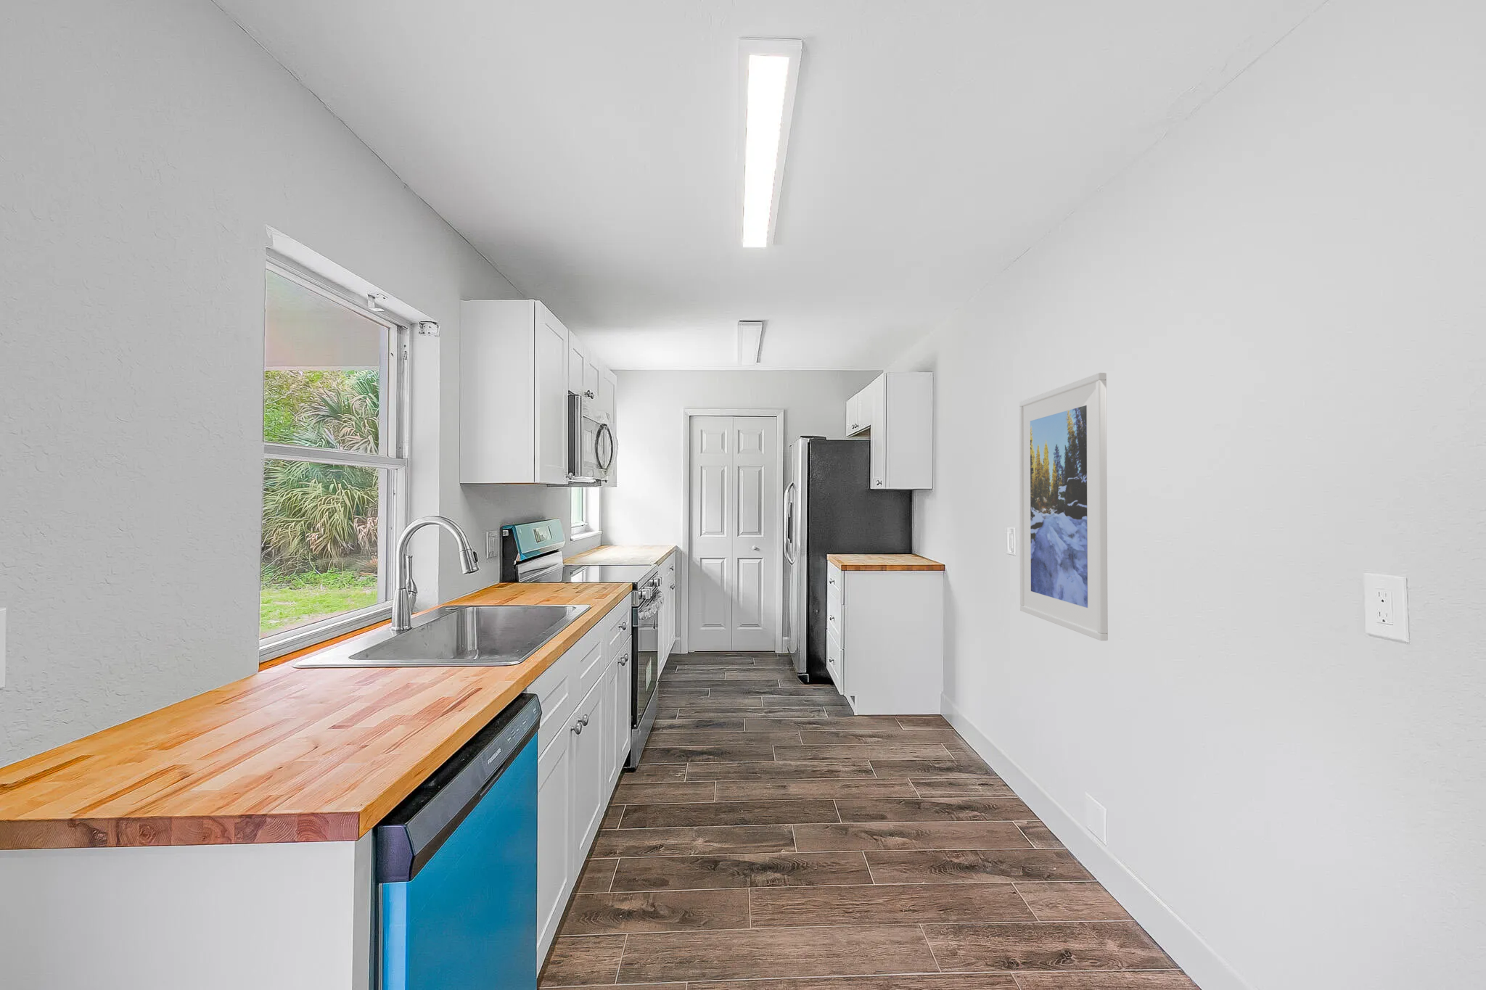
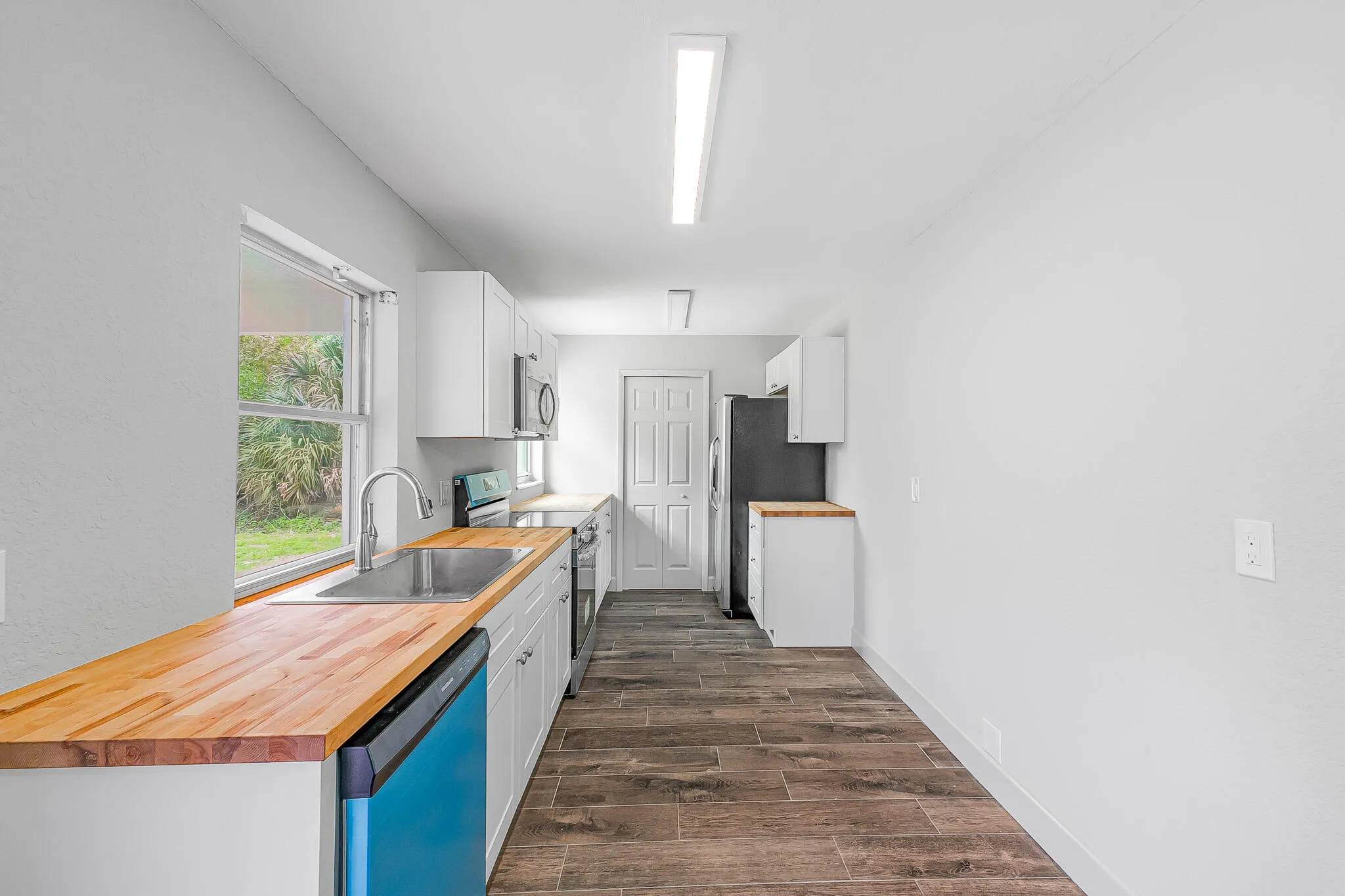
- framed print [1019,372,1108,642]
